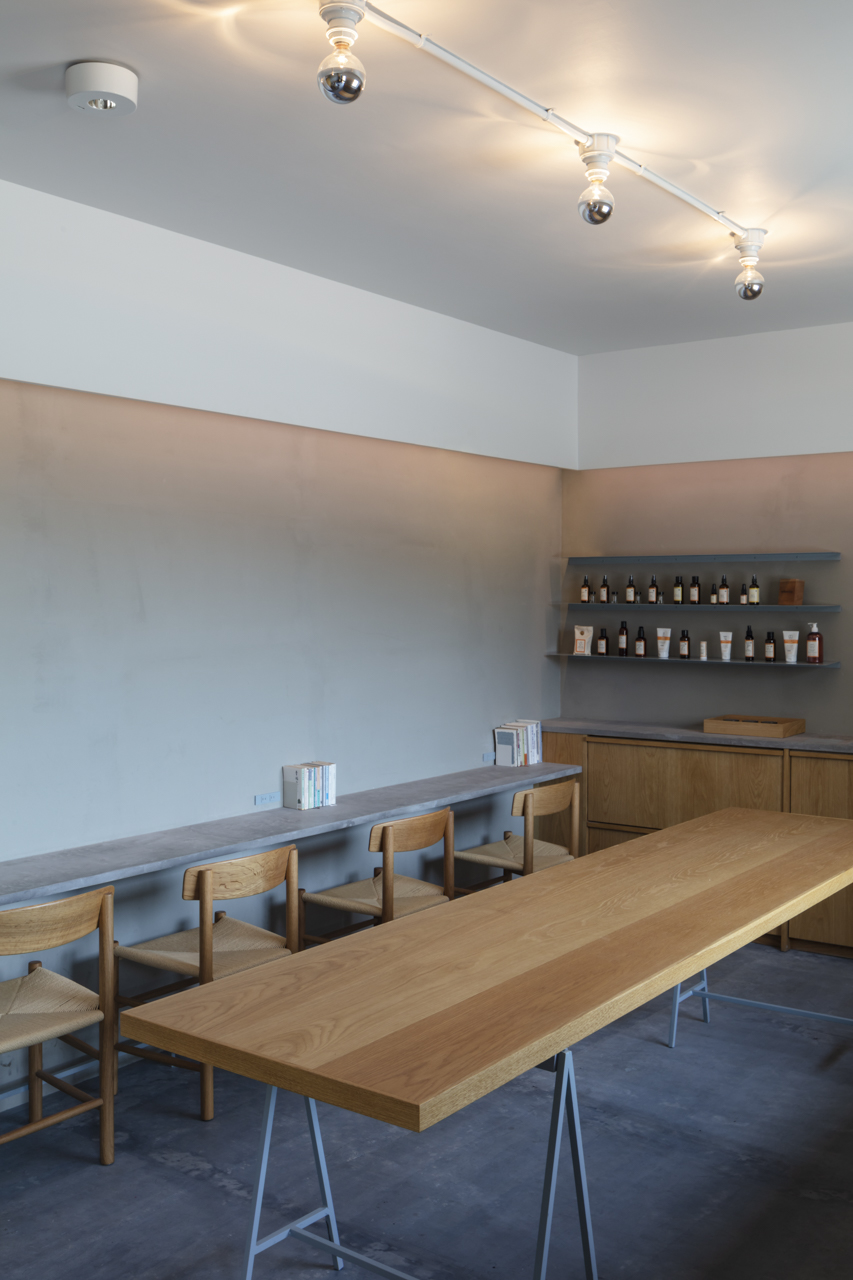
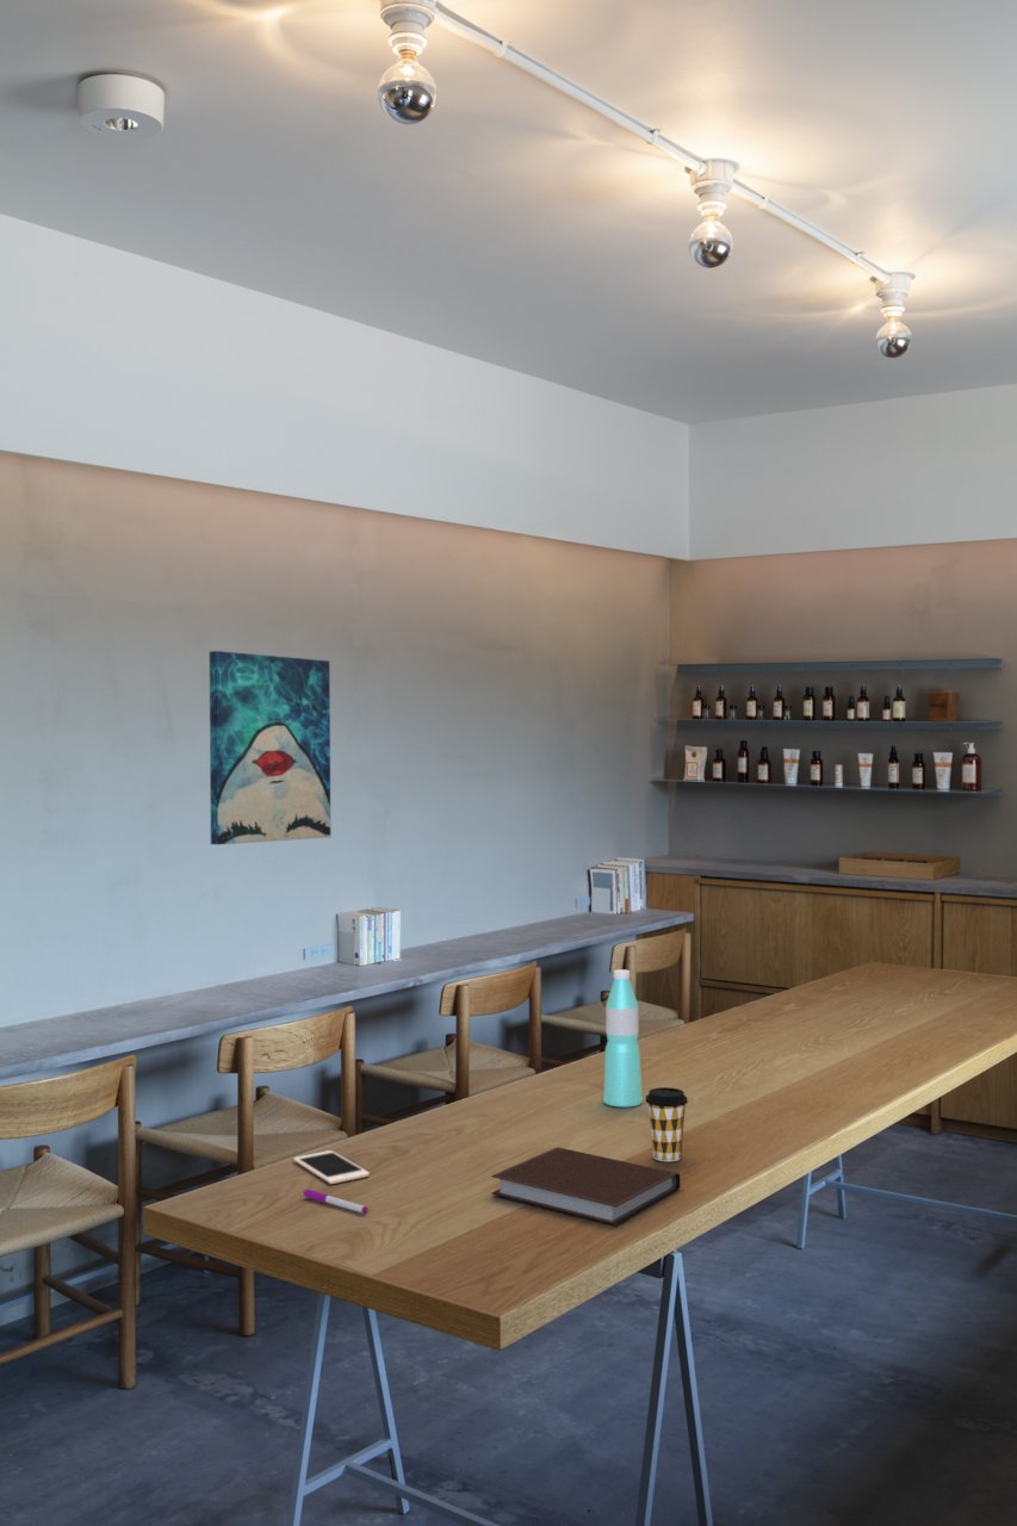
+ pen [303,1187,370,1215]
+ water bottle [602,968,644,1108]
+ cell phone [293,1149,371,1185]
+ coffee cup [644,1086,689,1162]
+ wall art [209,650,331,845]
+ notebook [490,1146,681,1227]
